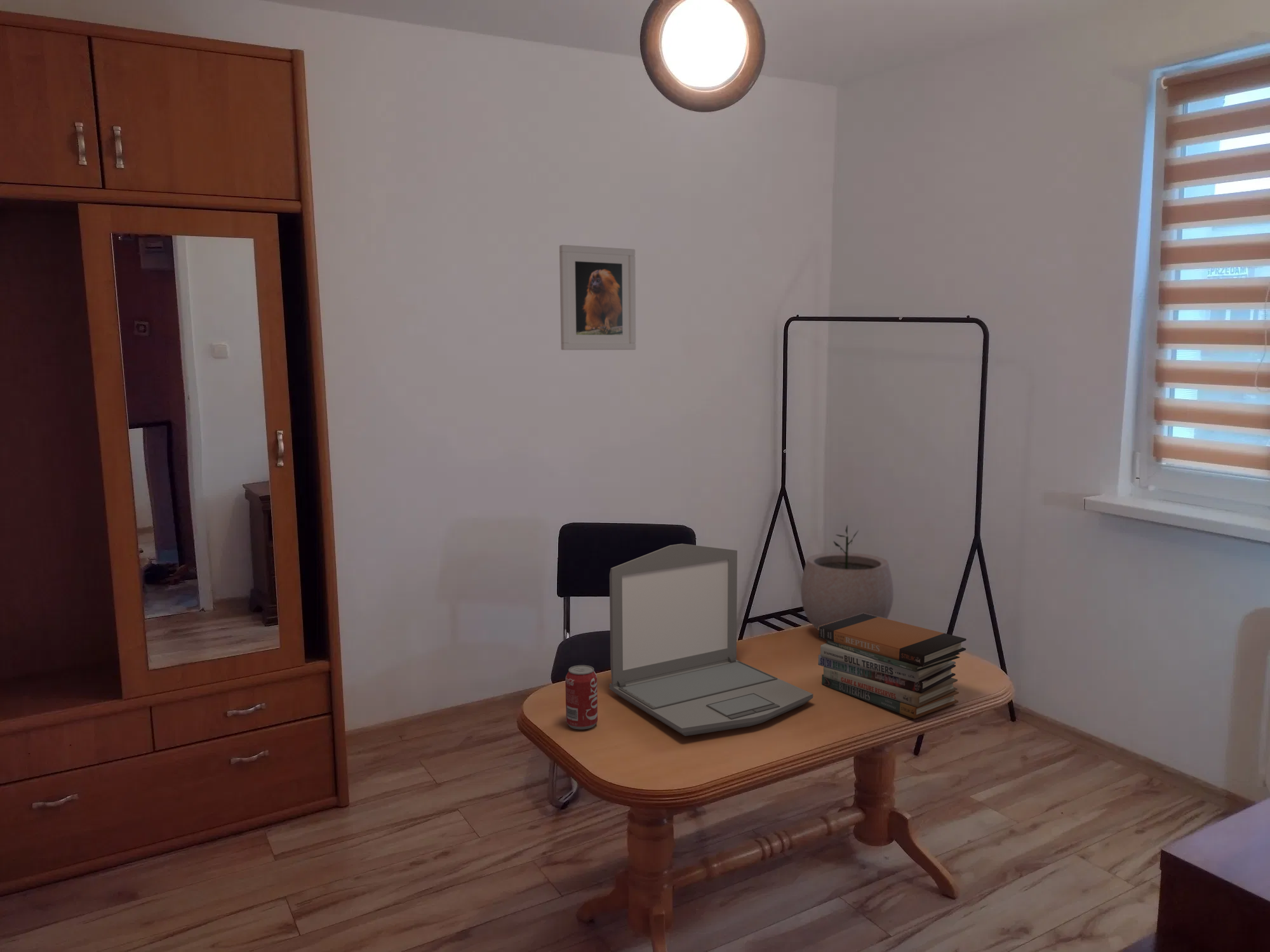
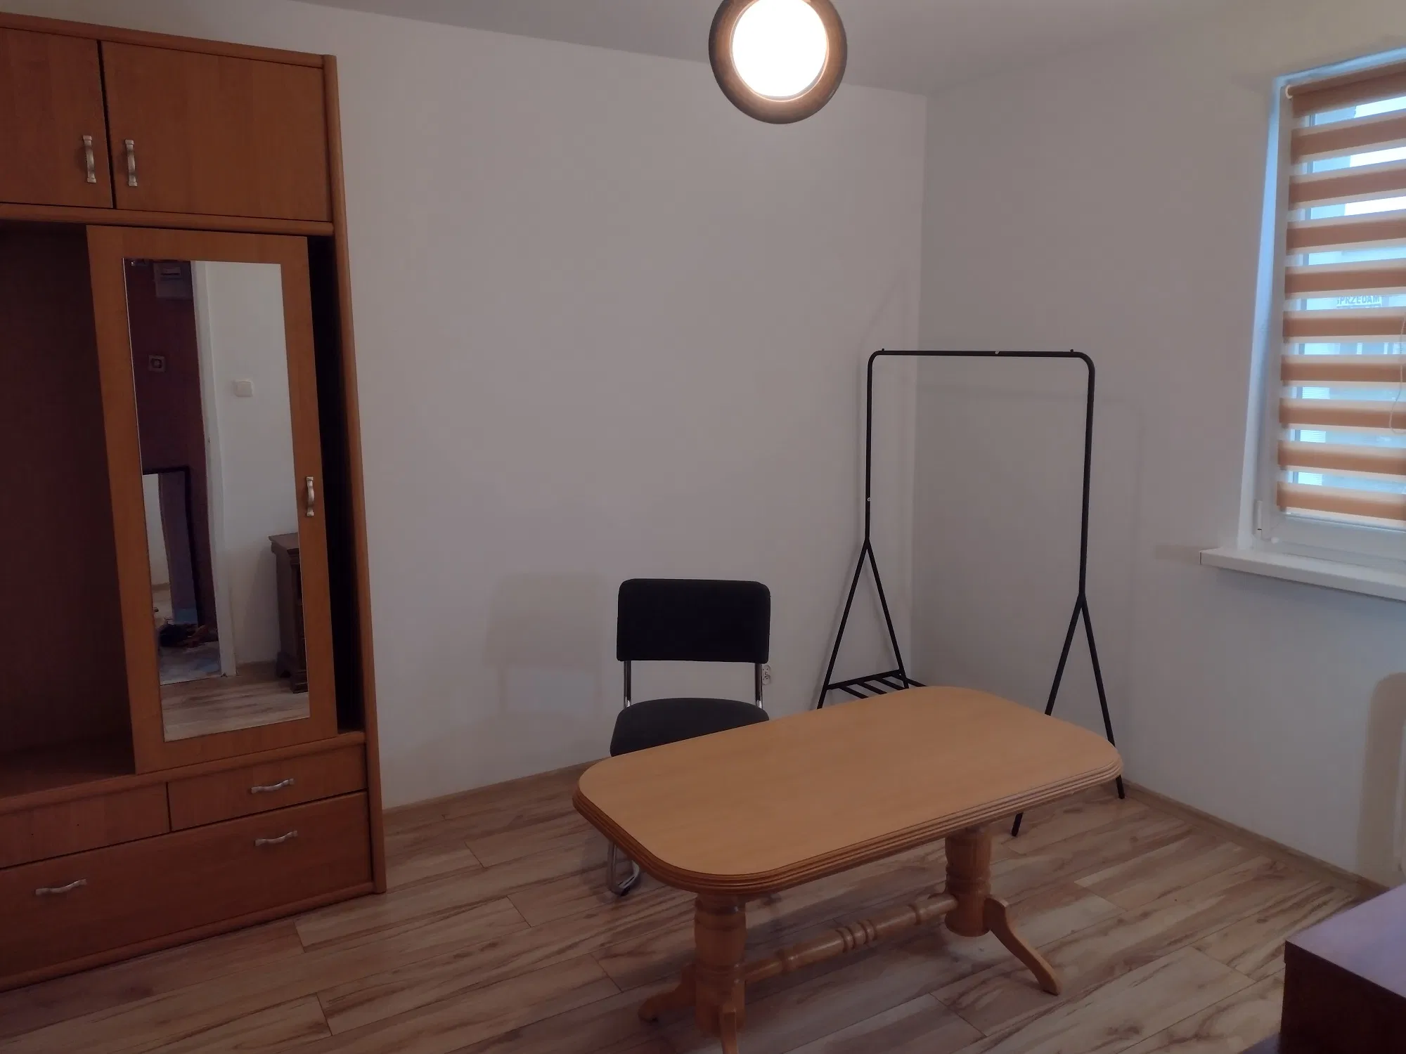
- laptop [609,543,813,737]
- book stack [818,613,967,719]
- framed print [559,244,636,350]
- beverage can [565,664,598,730]
- plant pot [800,524,894,631]
